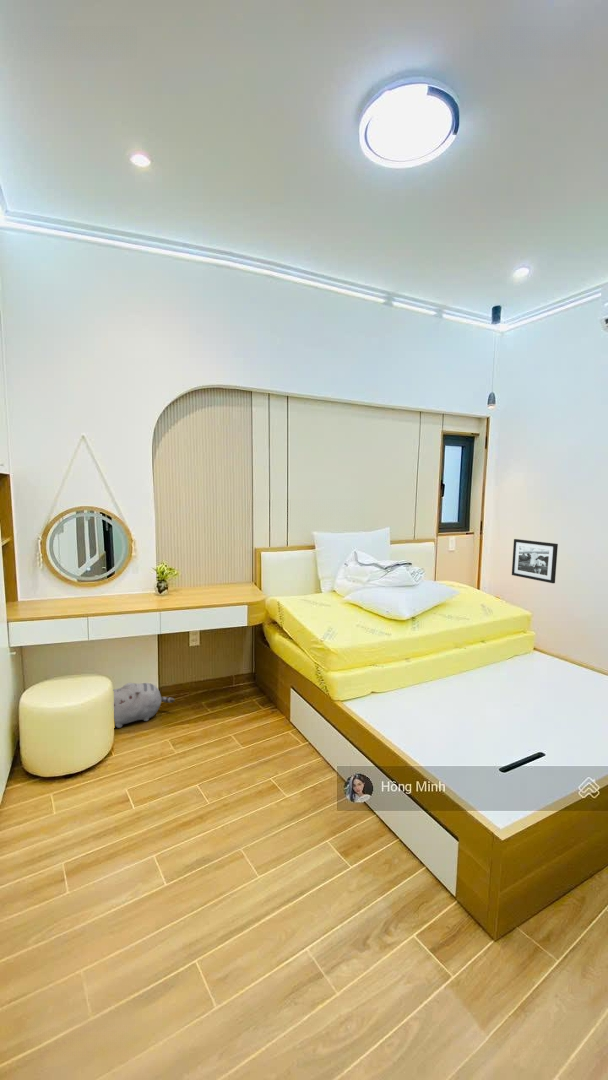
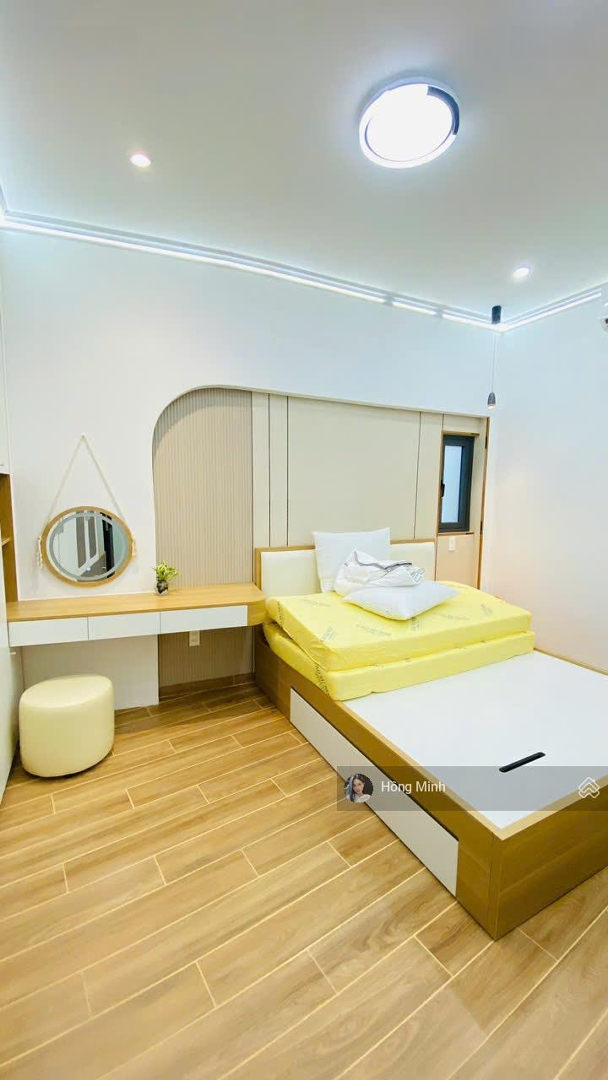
- picture frame [511,538,559,584]
- plush toy [112,682,176,729]
